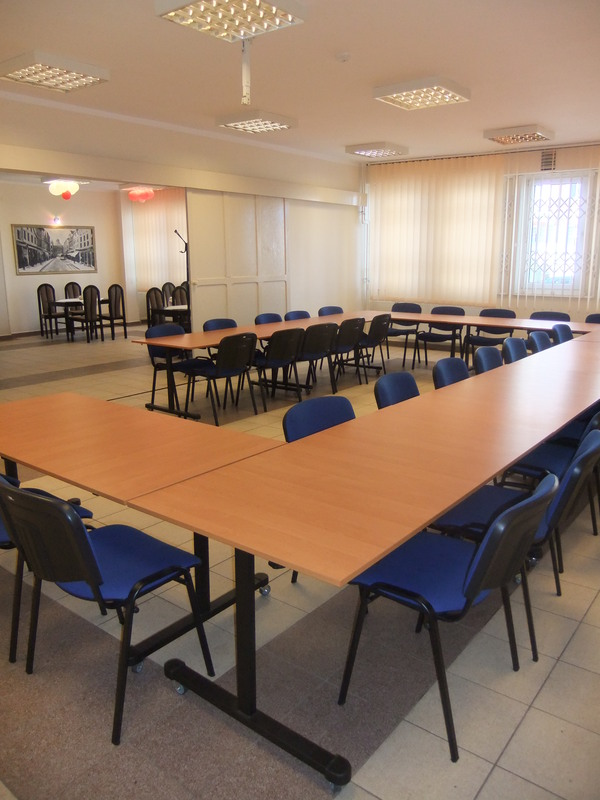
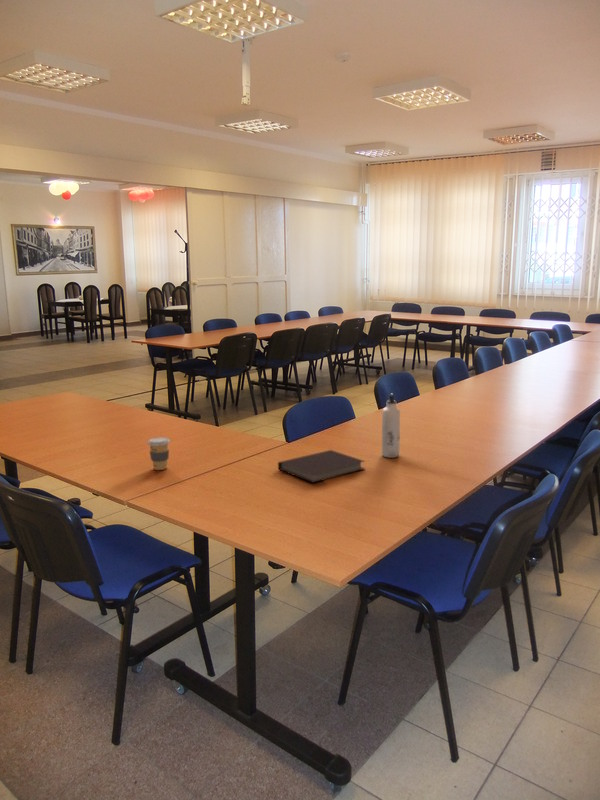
+ notebook [277,449,366,484]
+ coffee cup [147,436,171,471]
+ water bottle [381,393,401,459]
